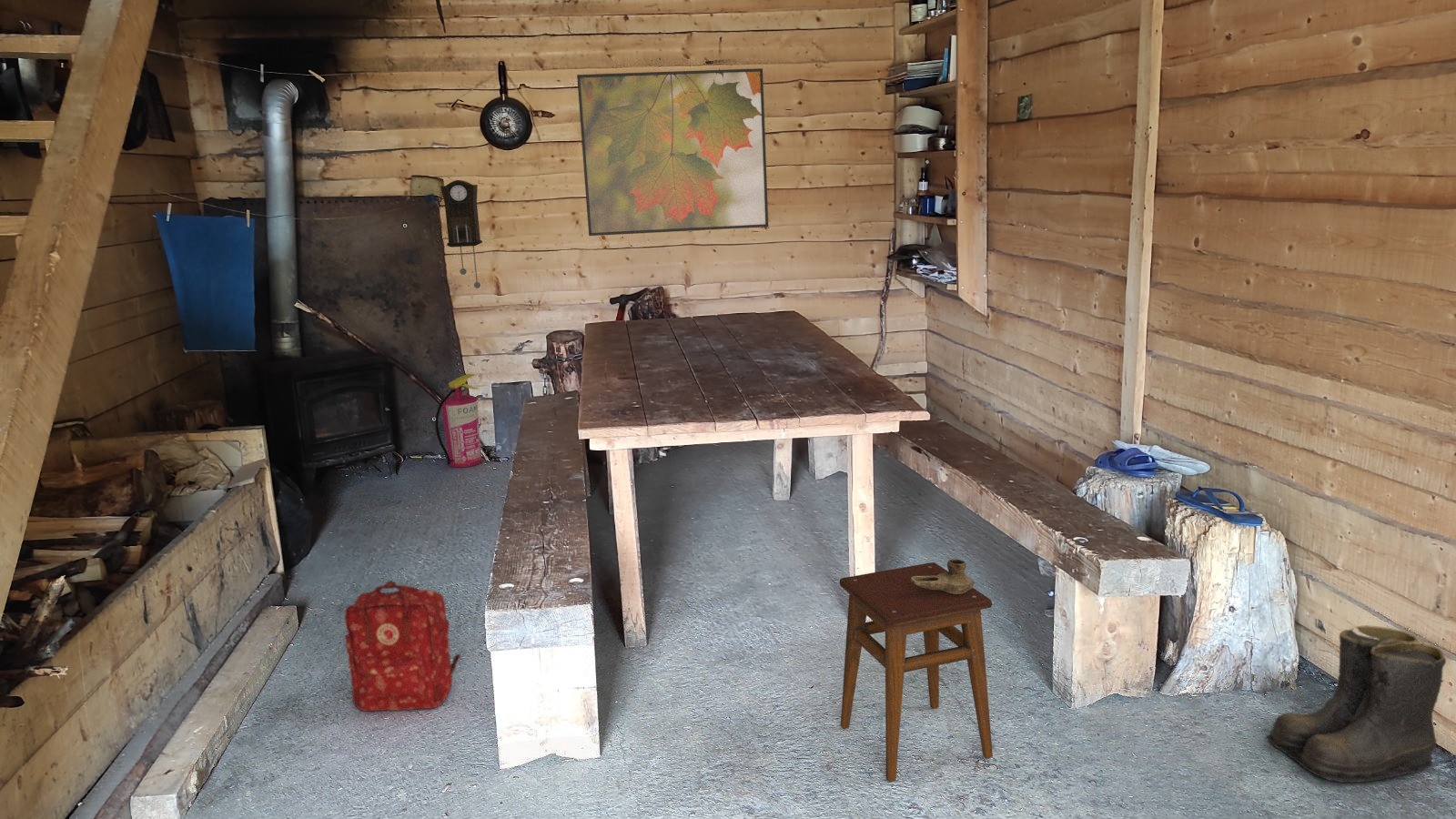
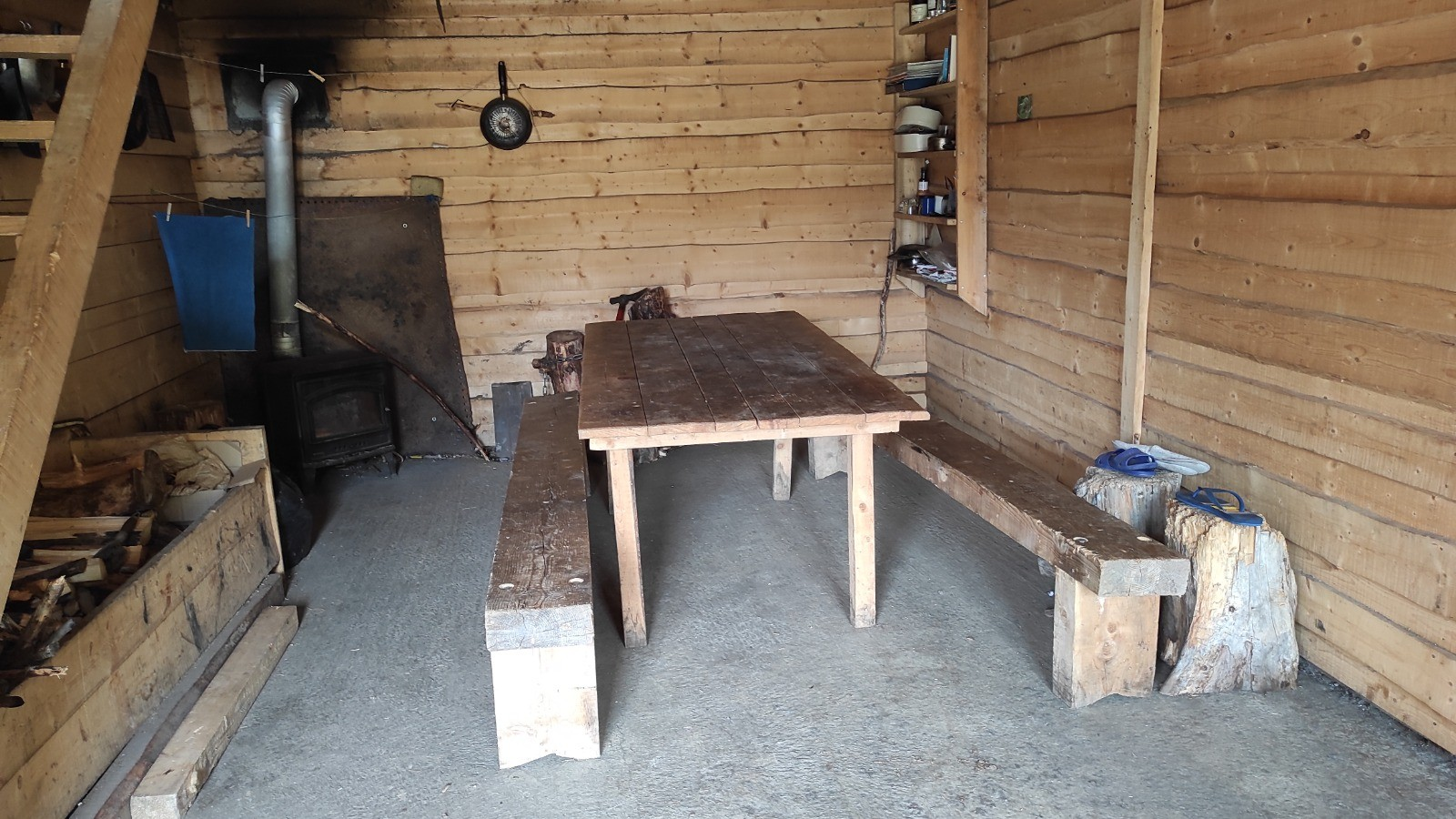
- oil lamp [910,559,976,594]
- boots [1266,624,1447,784]
- backpack [344,580,461,713]
- fire extinguisher [435,373,483,468]
- stool [838,561,994,783]
- pendulum clock [440,179,483,289]
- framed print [576,67,769,237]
